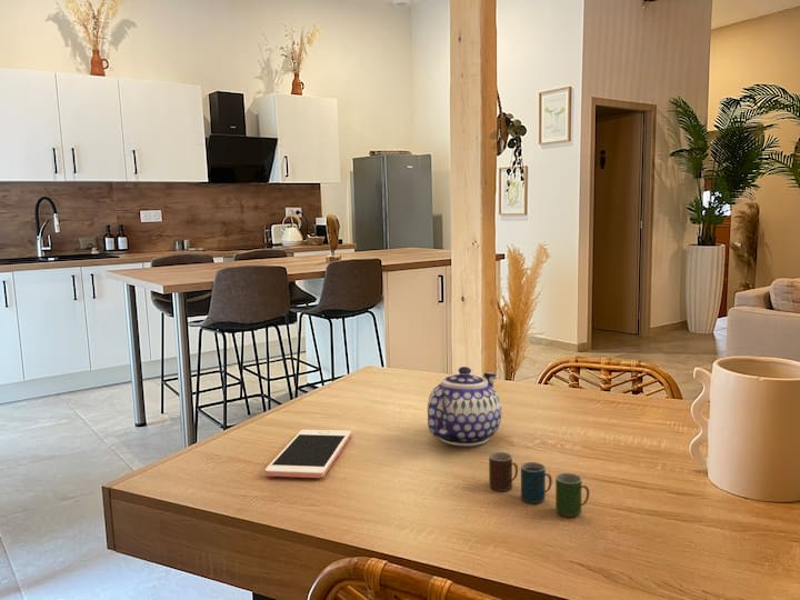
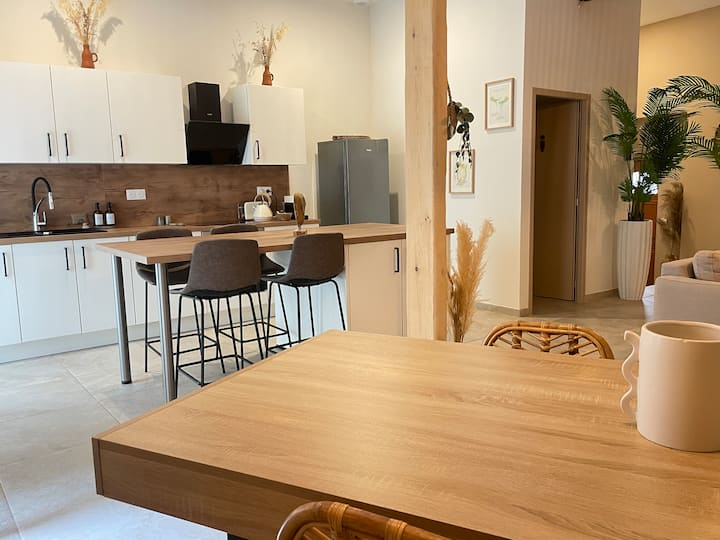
- cup [488,451,590,518]
- cell phone [264,429,352,479]
- teapot [427,366,502,447]
